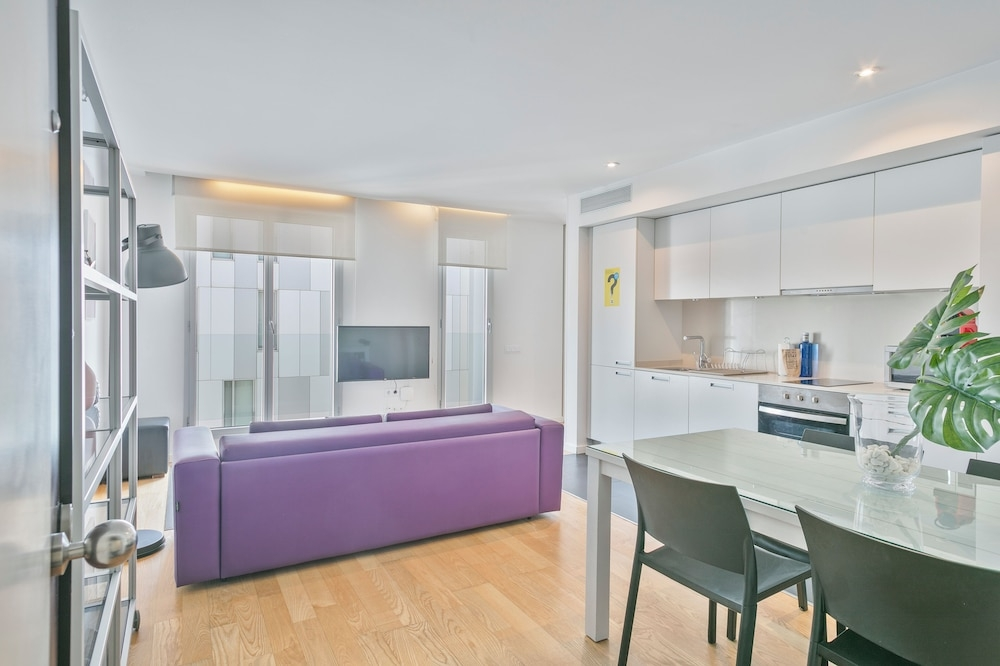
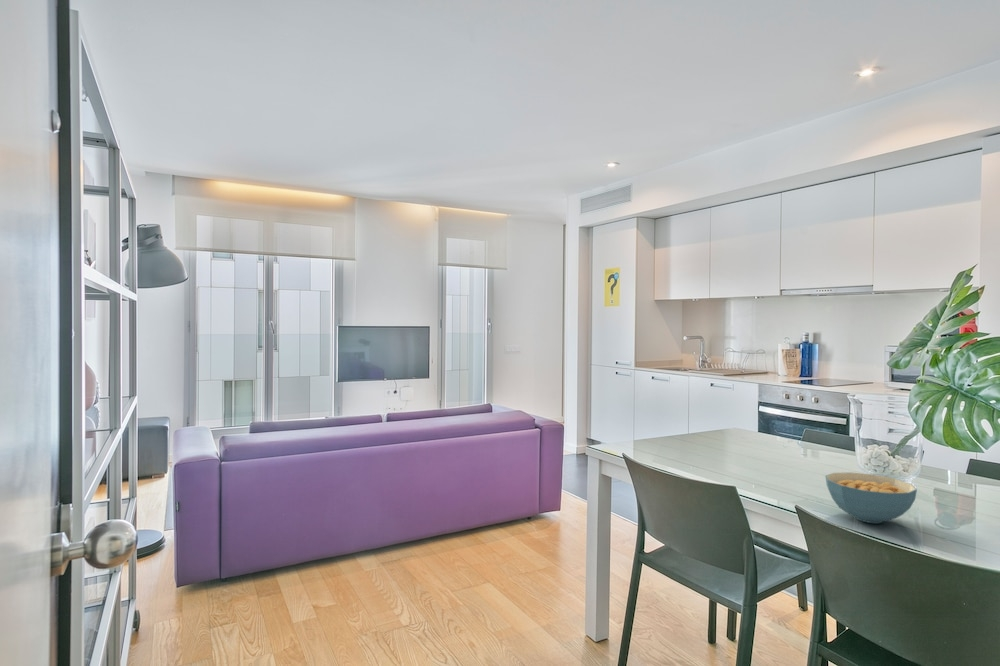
+ cereal bowl [824,471,918,524]
